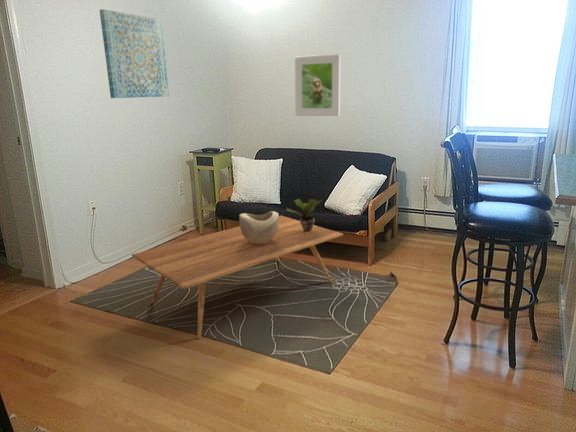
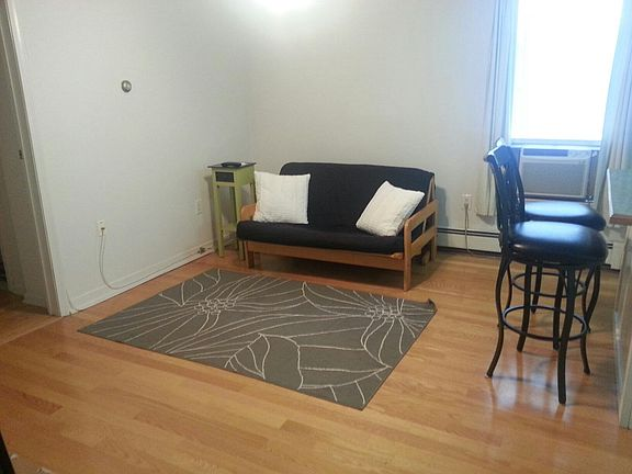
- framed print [294,53,341,117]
- wall art [99,8,170,99]
- decorative bowl [238,210,280,244]
- potted plant [286,198,322,231]
- coffee table [131,215,344,340]
